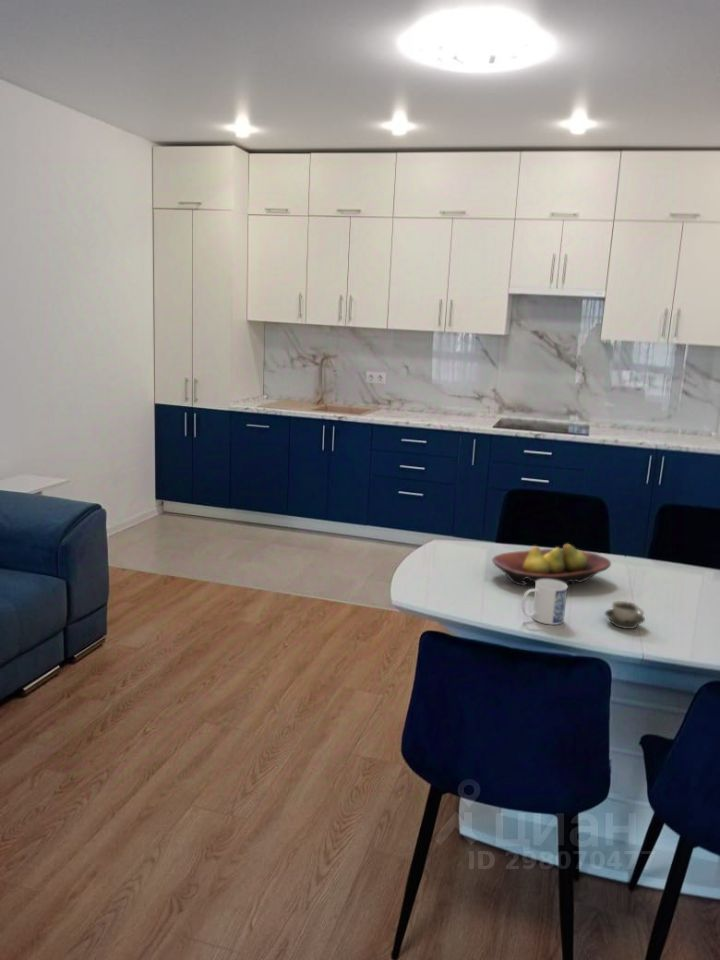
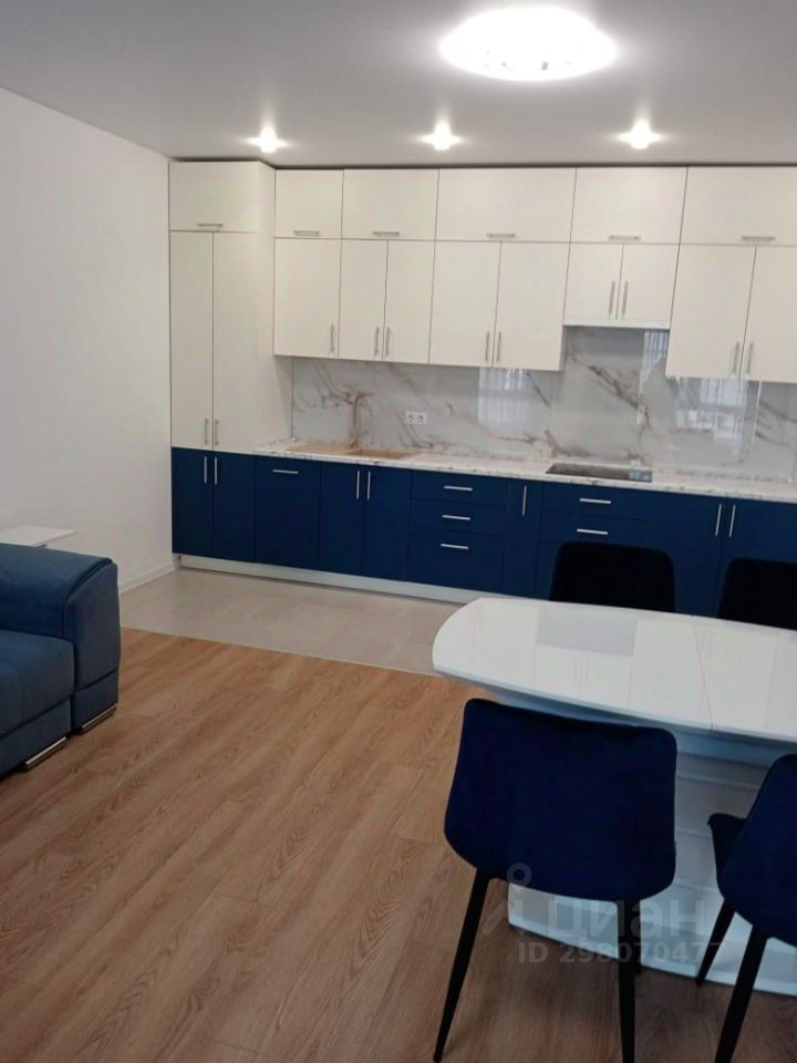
- cup [604,600,646,630]
- fruit bowl [491,543,612,587]
- mug [521,579,568,626]
